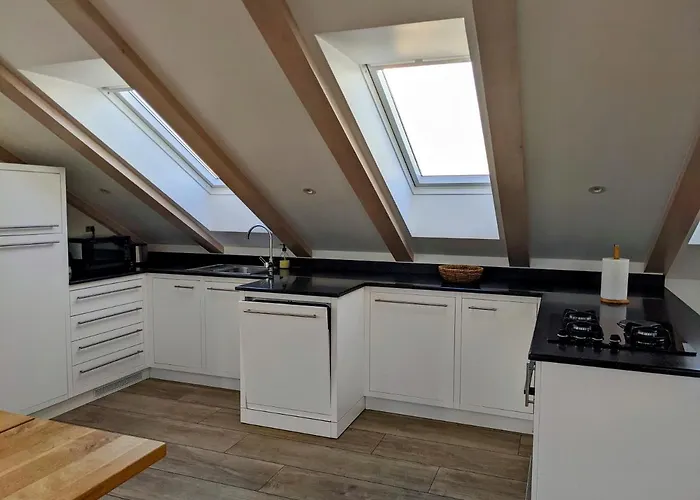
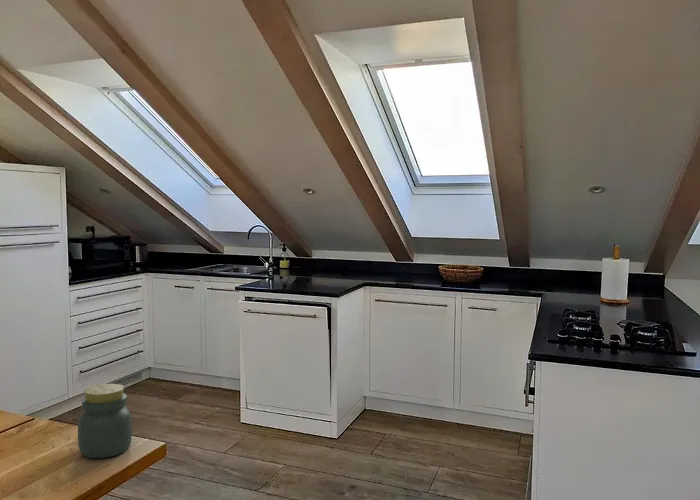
+ jar [77,383,133,459]
